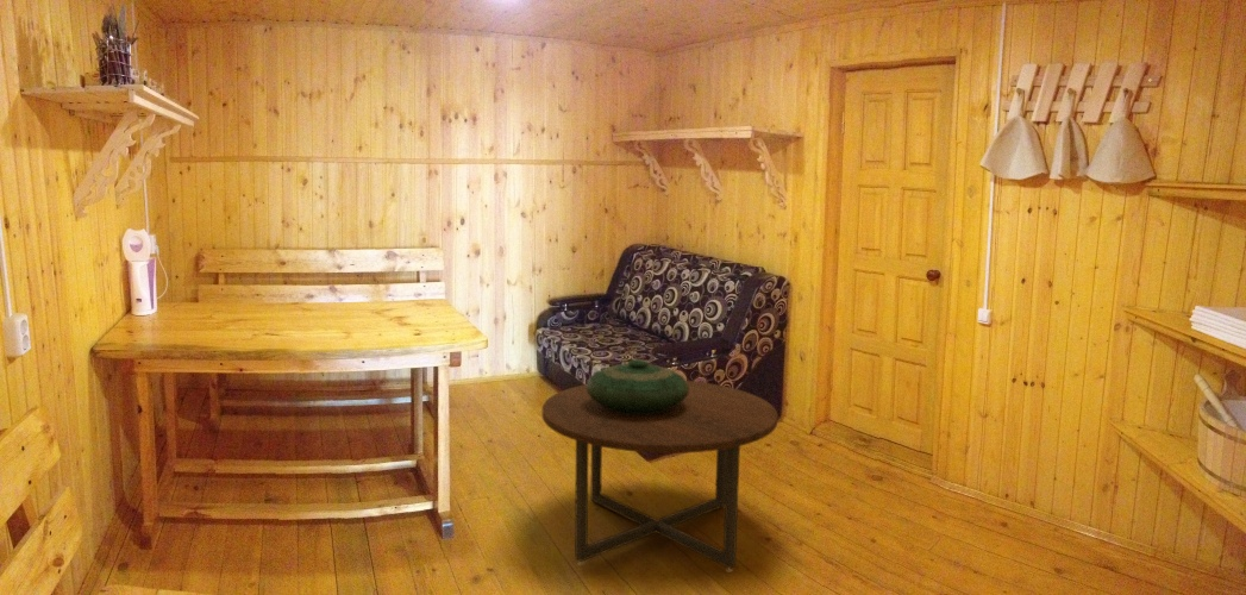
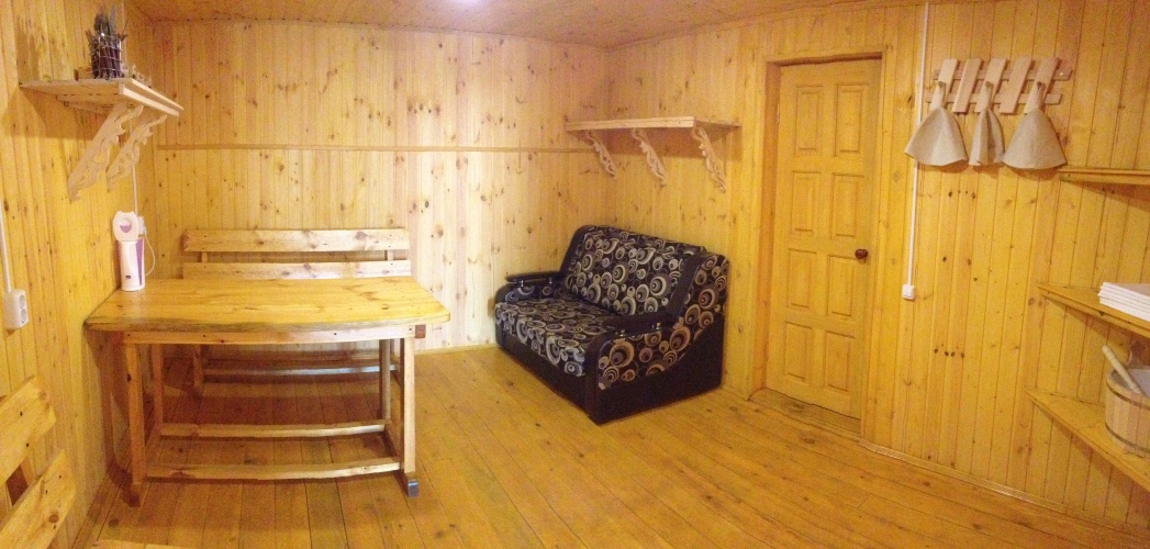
- decorative bowl [586,358,689,414]
- coffee table [541,380,779,574]
